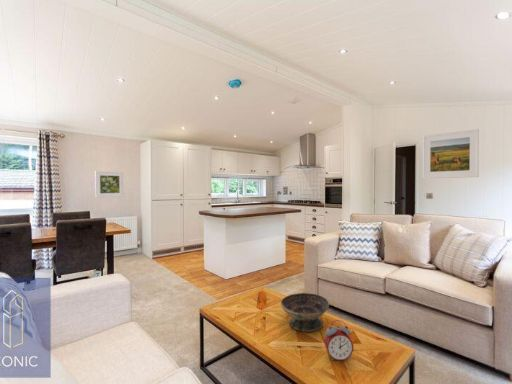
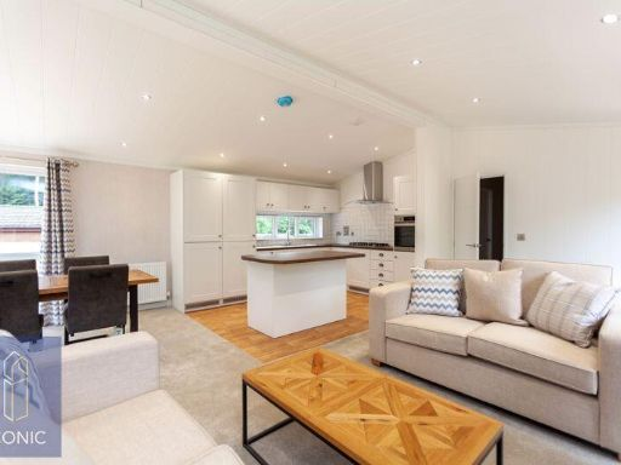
- decorative bowl [280,292,330,333]
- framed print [94,170,125,199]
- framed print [422,128,480,179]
- alarm clock [323,319,354,362]
